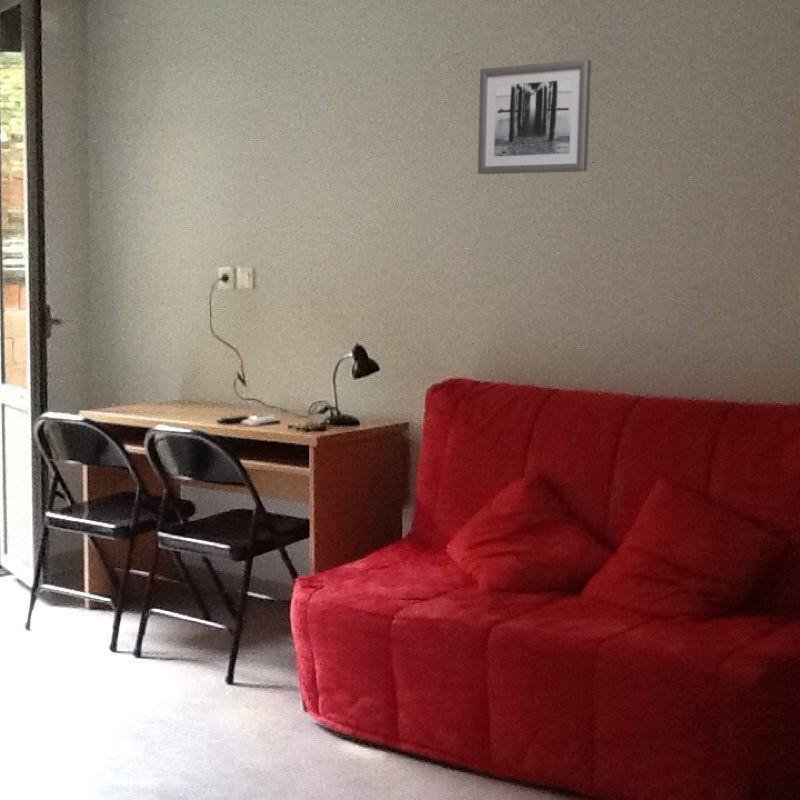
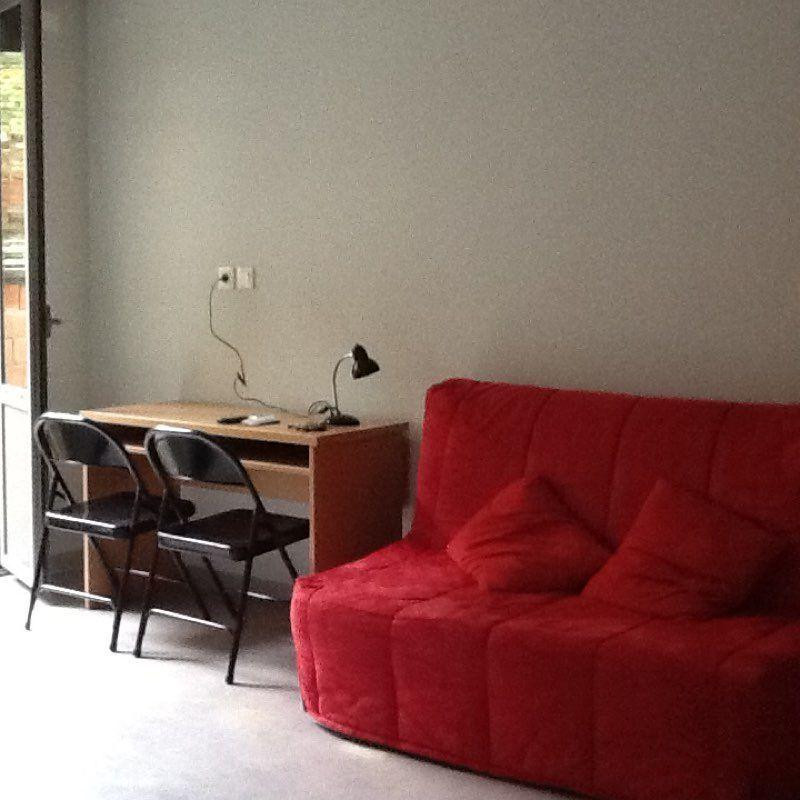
- wall art [477,58,592,175]
